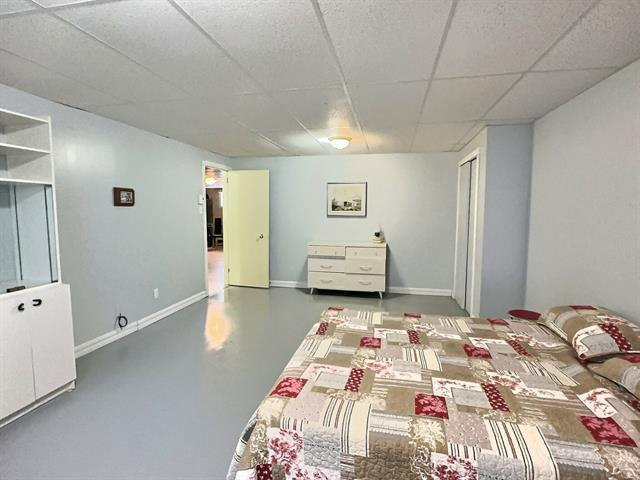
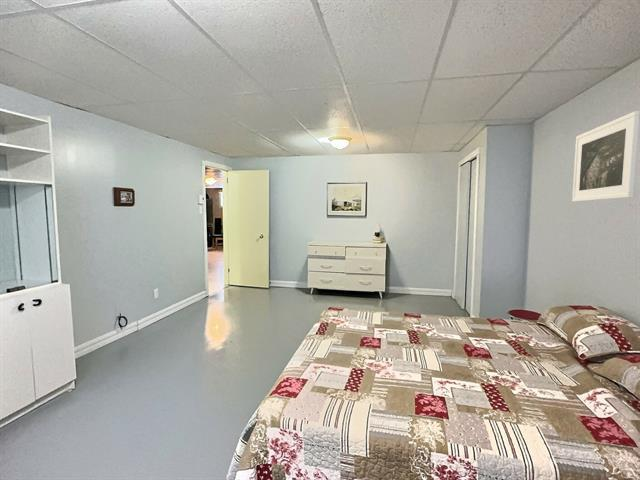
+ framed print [571,110,640,203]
